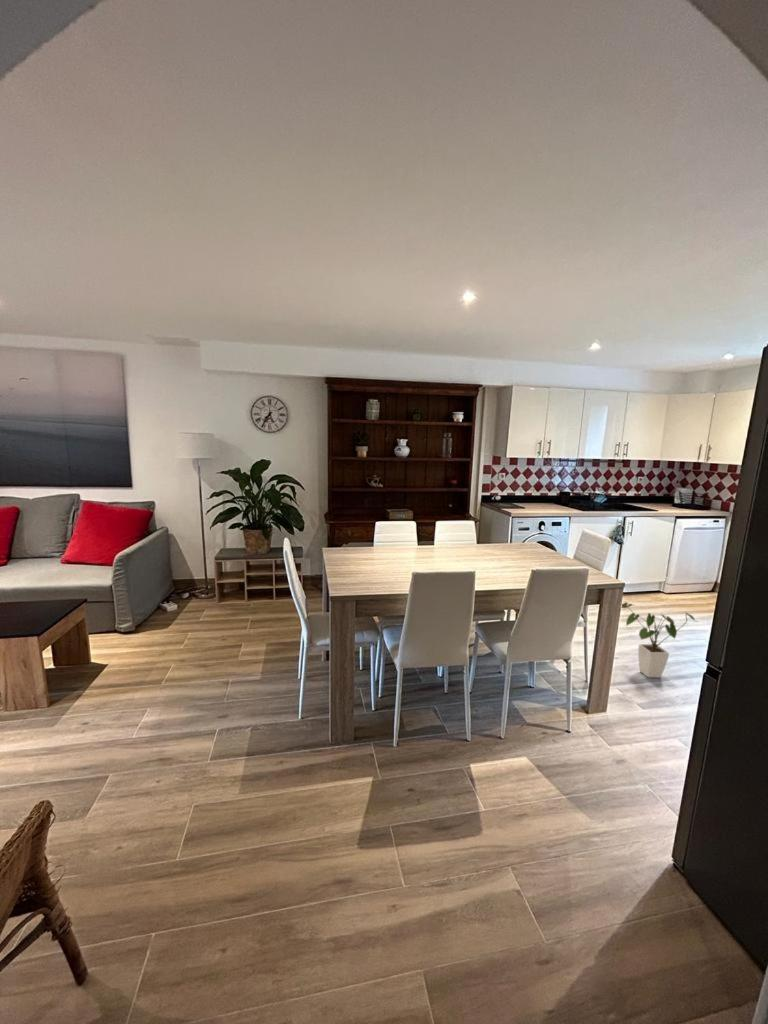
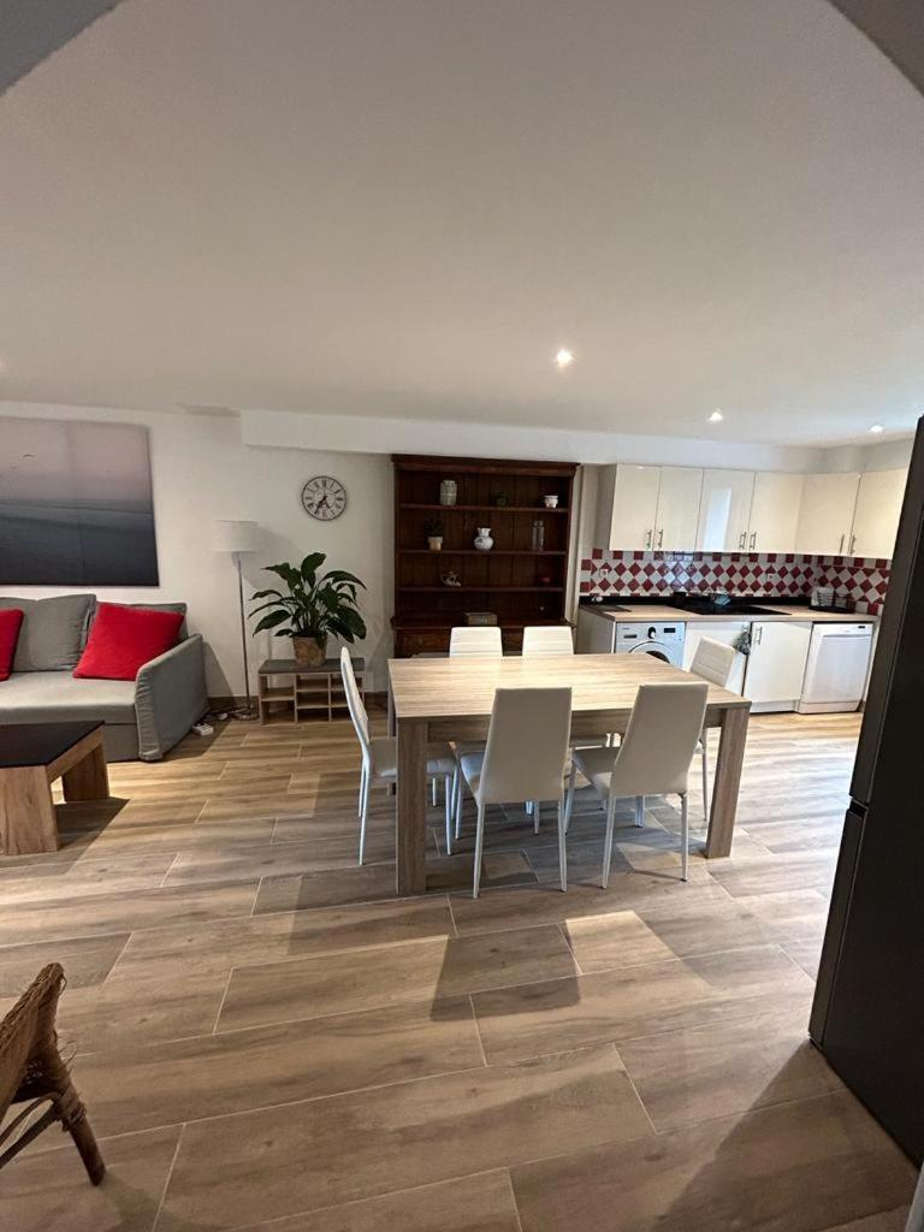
- house plant [620,601,697,678]
